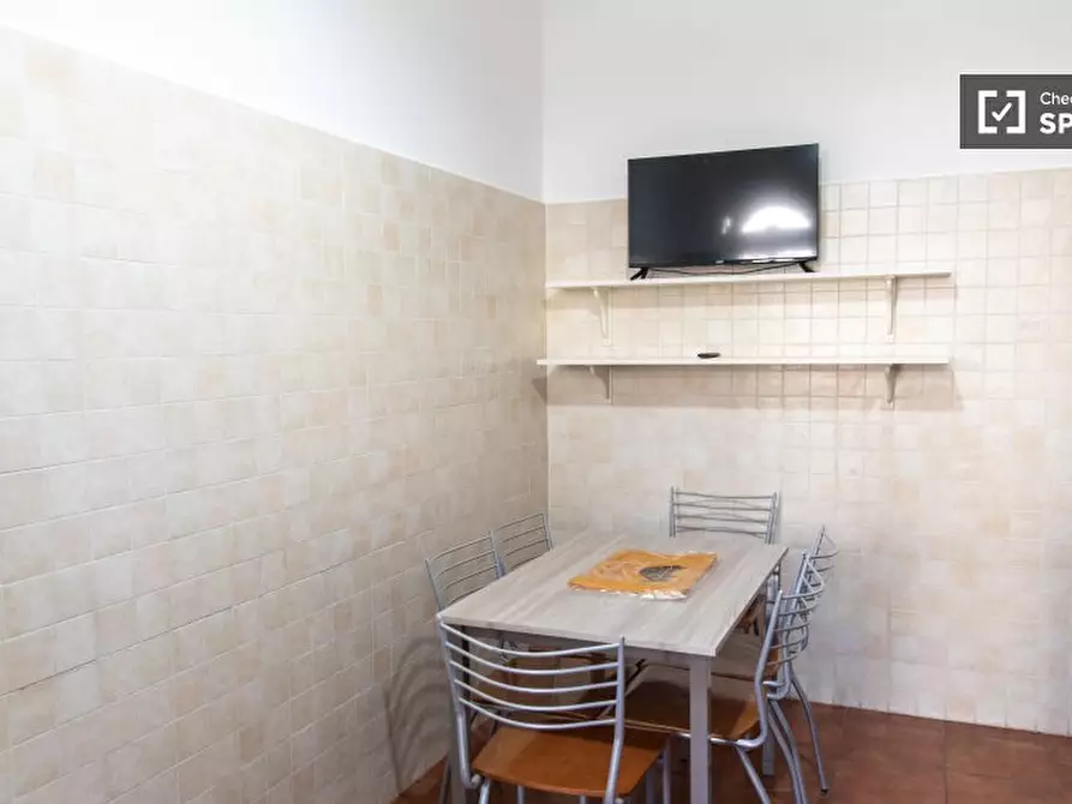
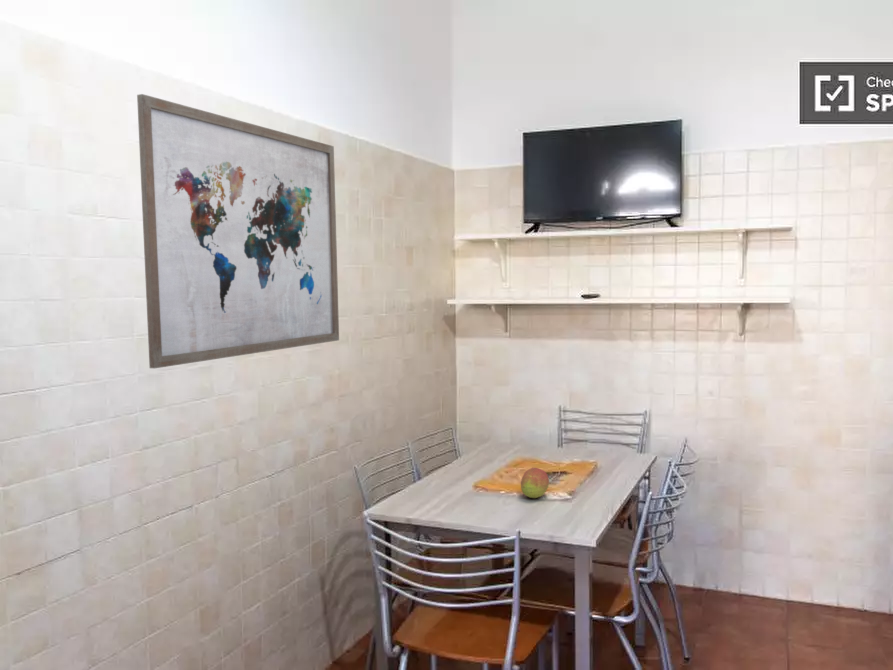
+ wall art [136,93,340,369]
+ fruit [520,467,550,499]
